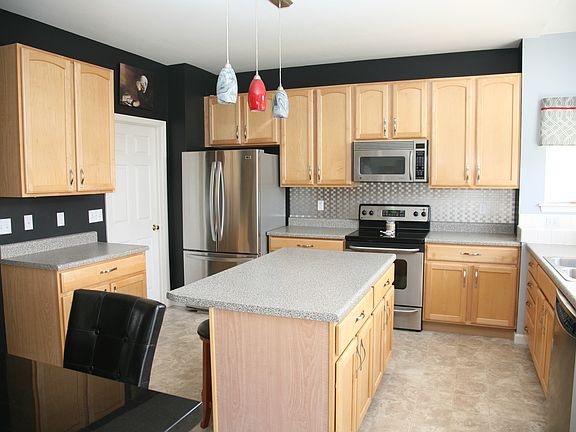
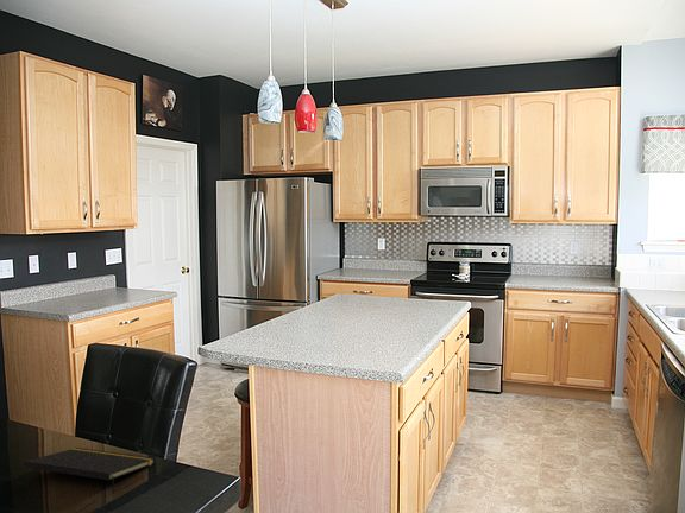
+ notepad [23,446,156,495]
